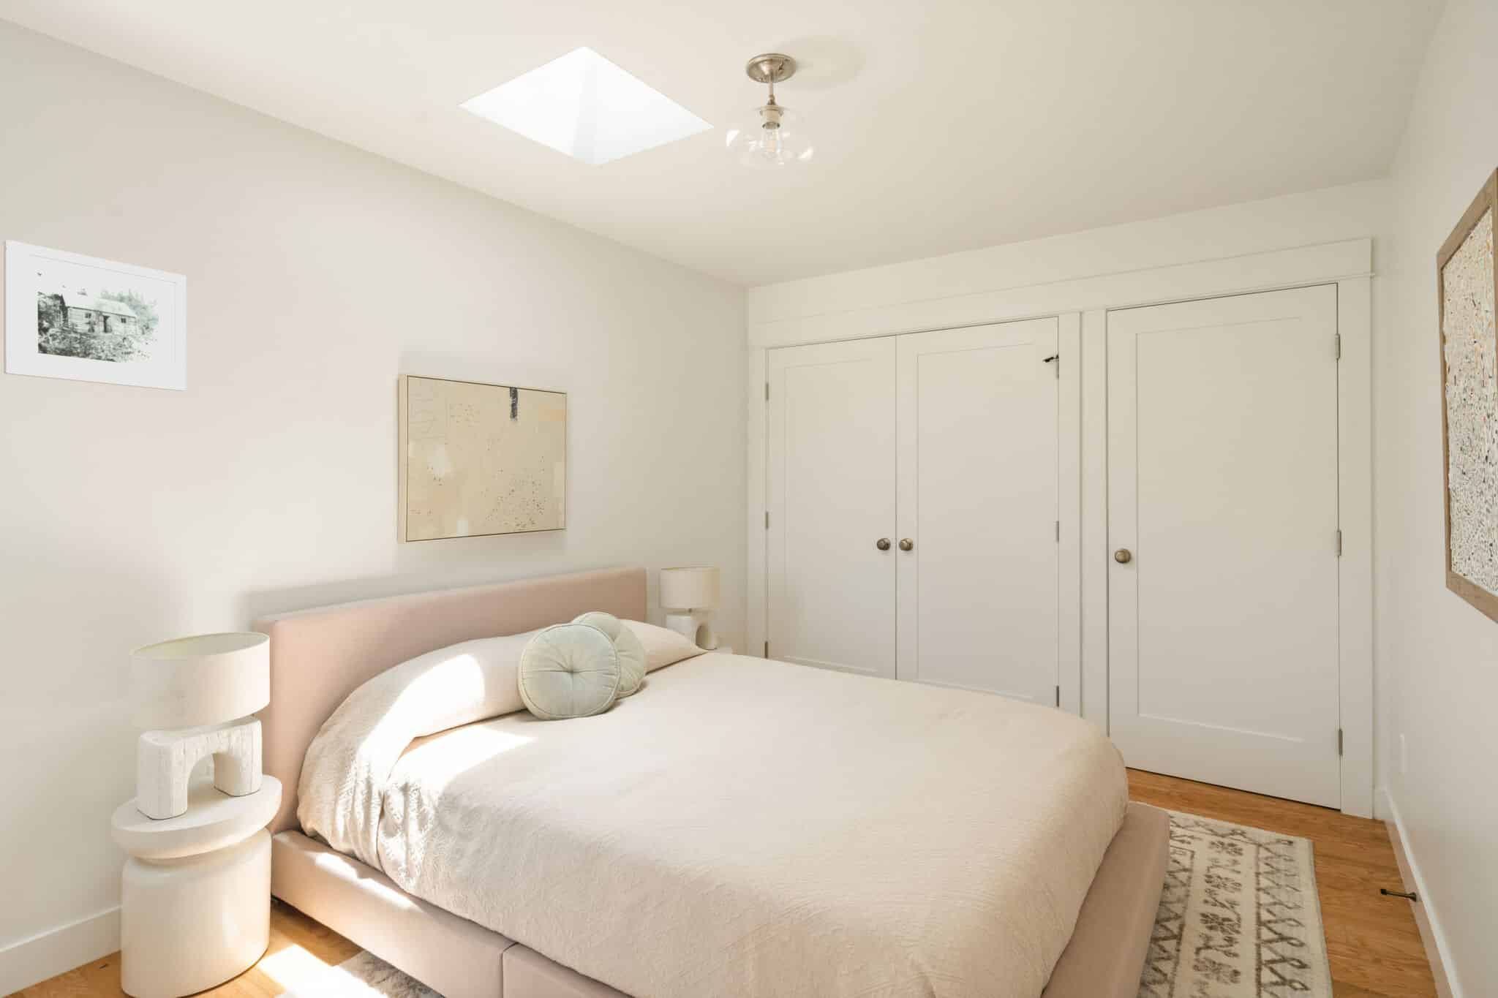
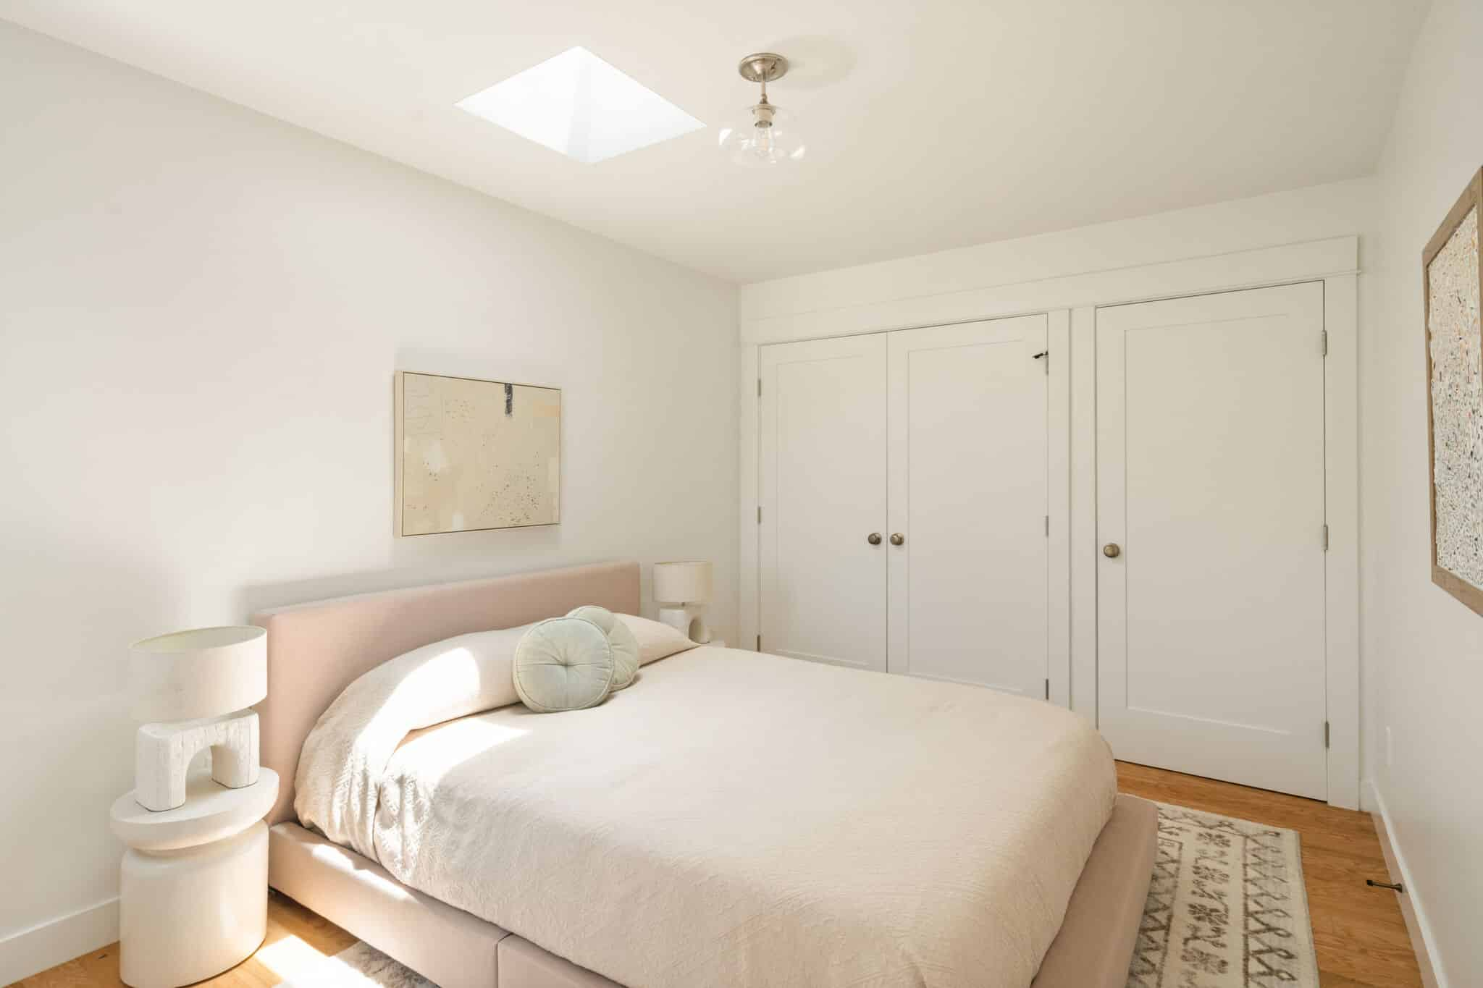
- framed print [3,239,187,392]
